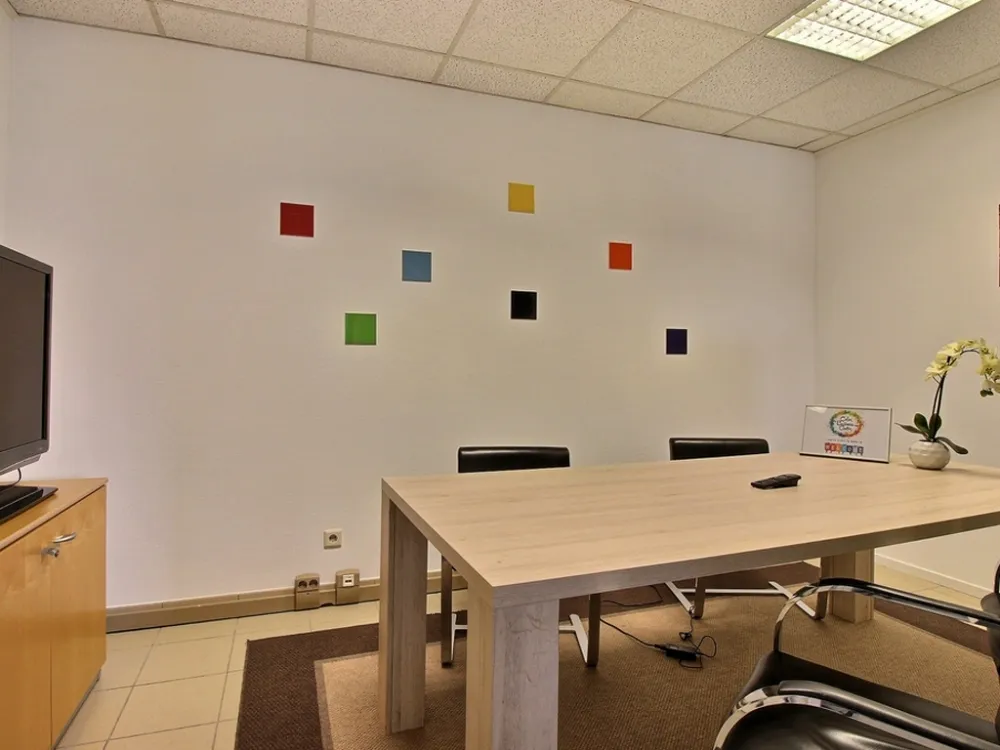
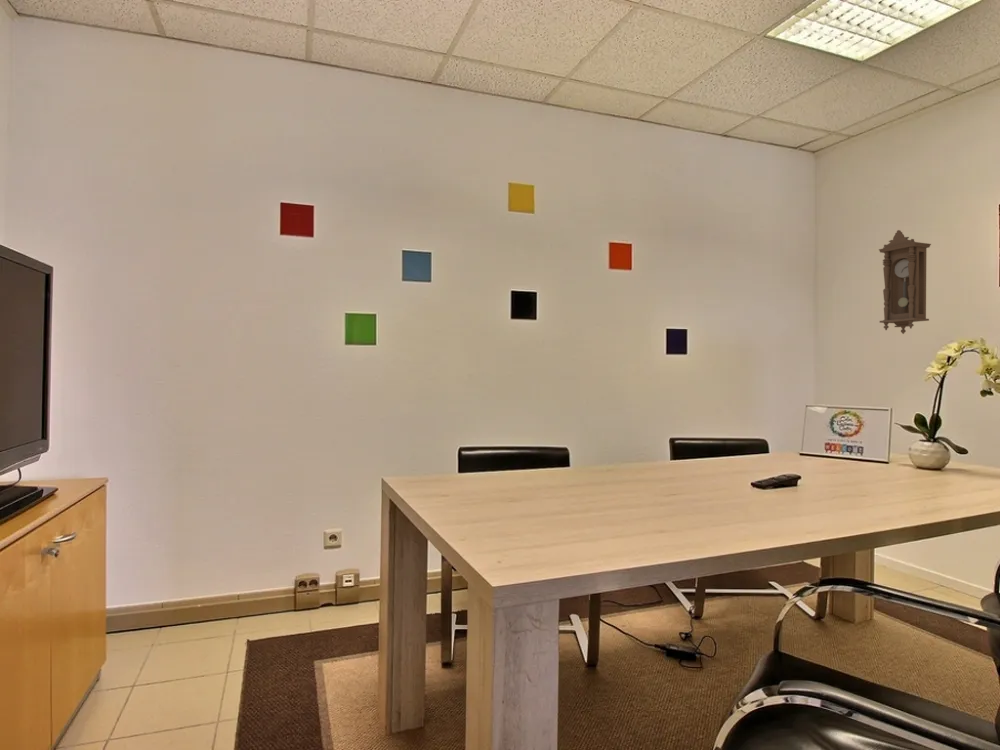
+ pendulum clock [878,229,932,335]
